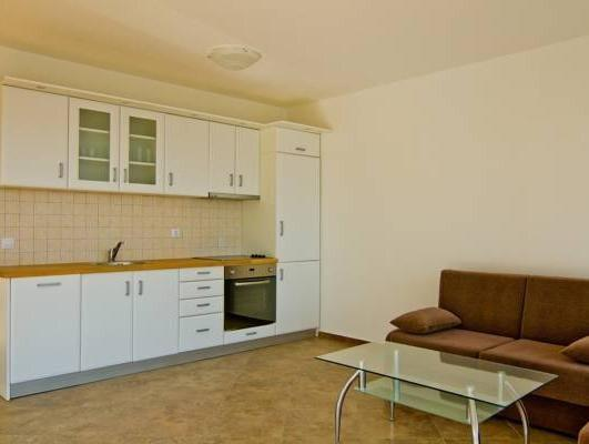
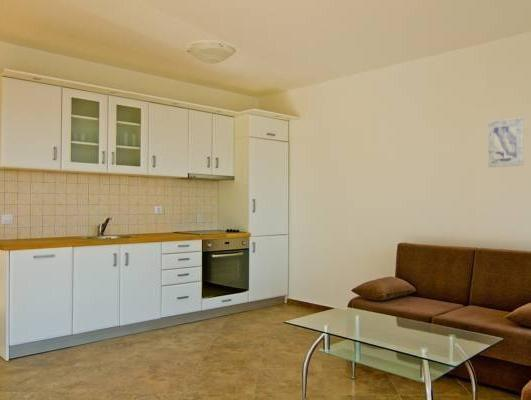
+ wall art [487,116,525,168]
